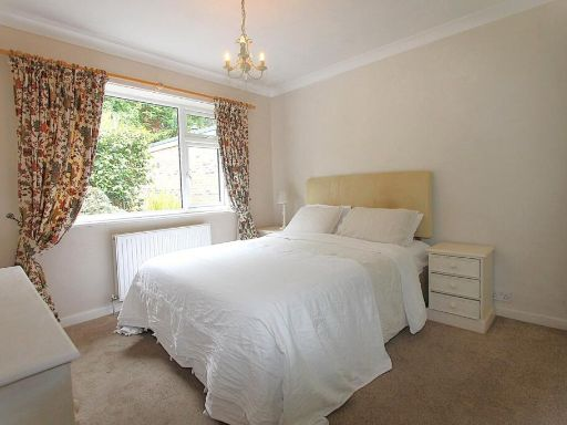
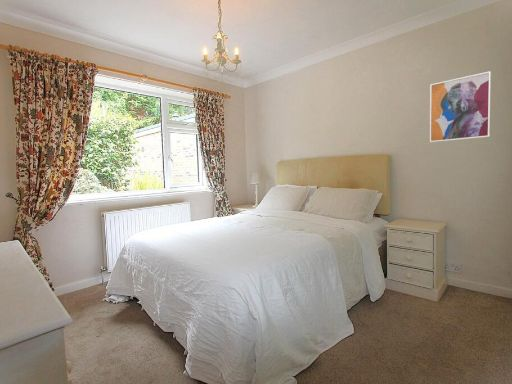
+ wall art [429,70,492,143]
